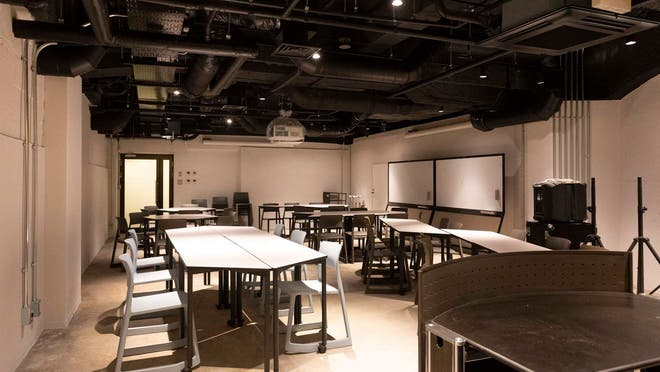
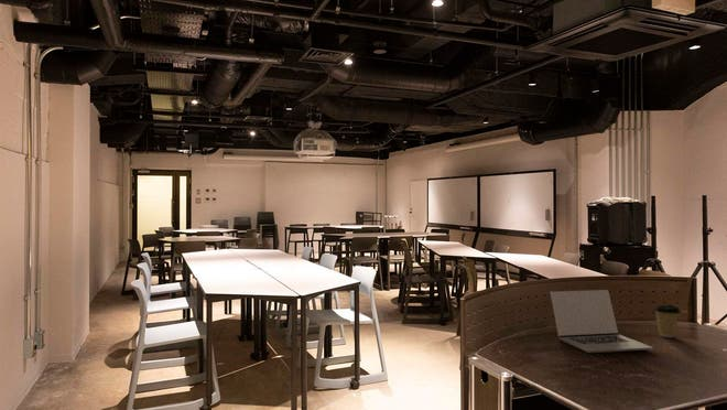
+ laptop [549,289,653,354]
+ coffee cup [653,304,682,338]
